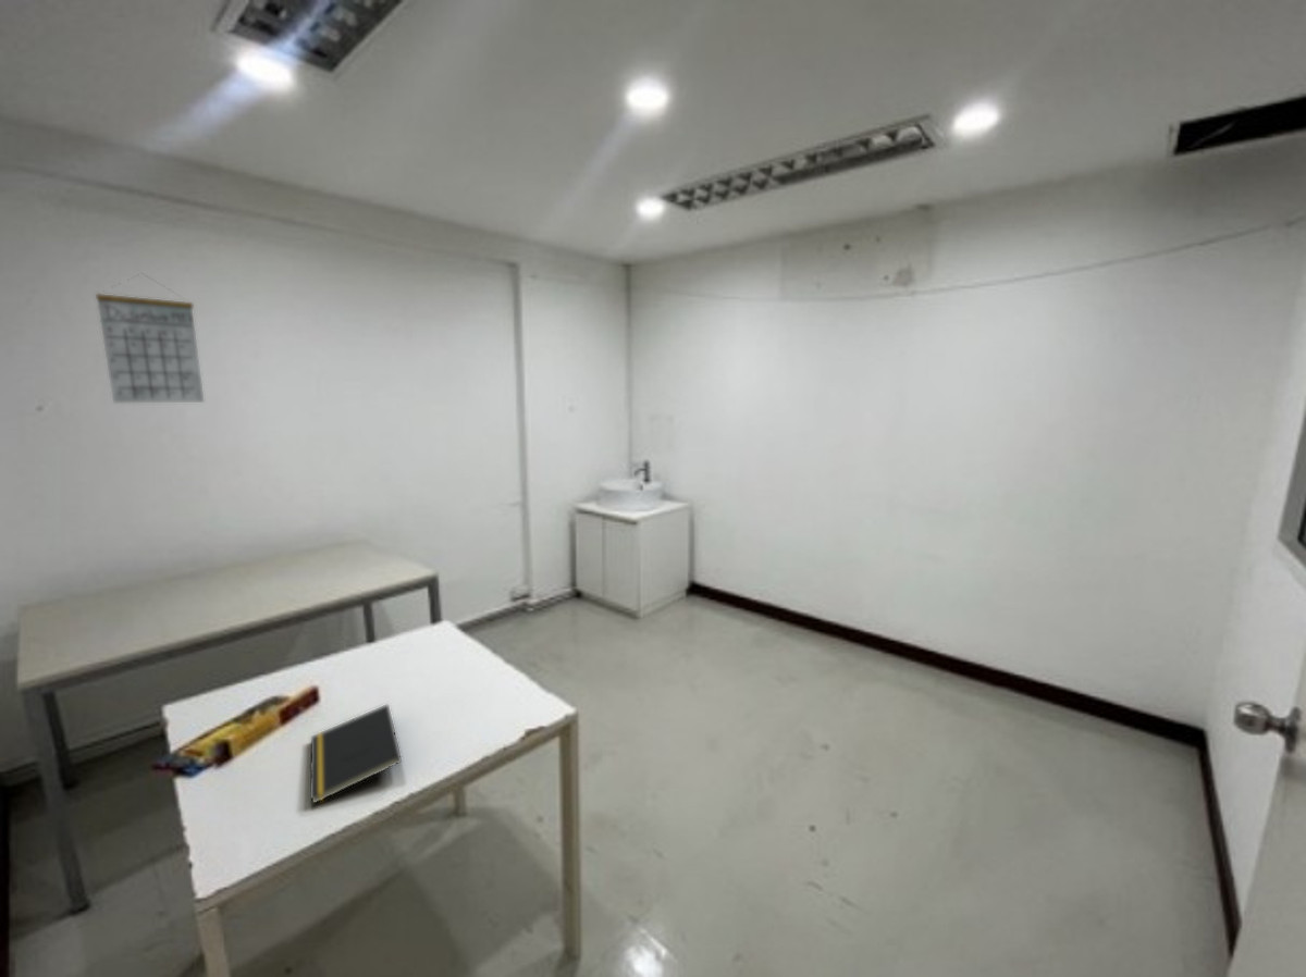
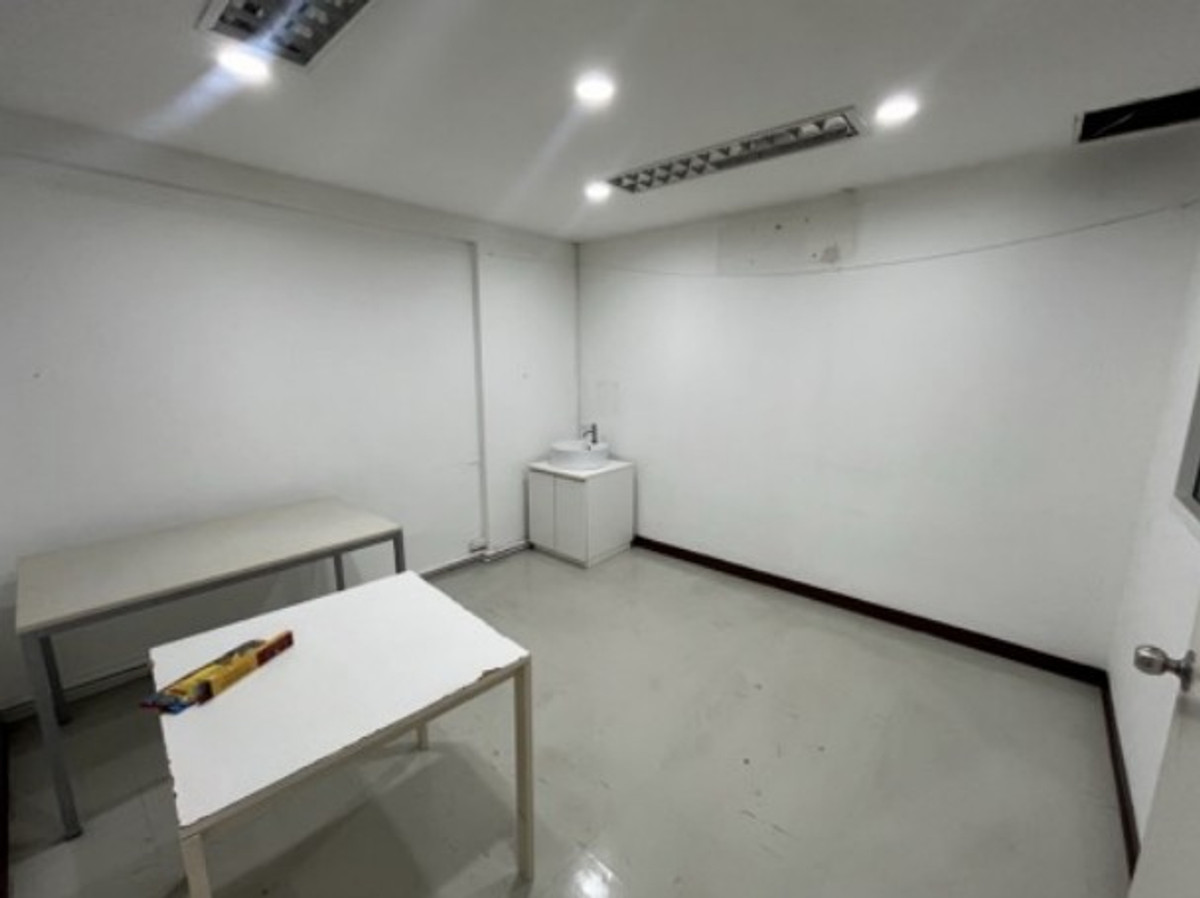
- calendar [95,273,206,404]
- notepad [309,703,403,805]
